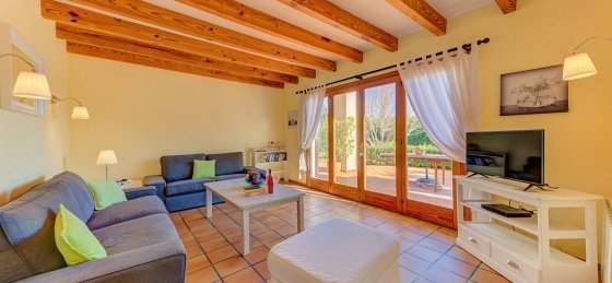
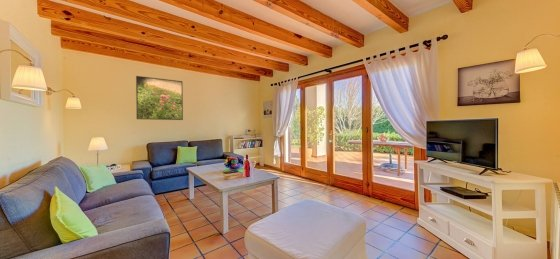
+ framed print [135,75,184,121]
